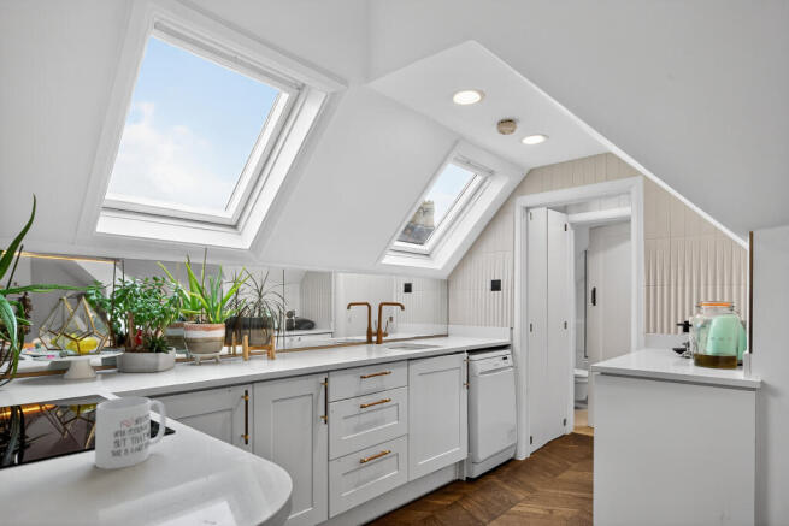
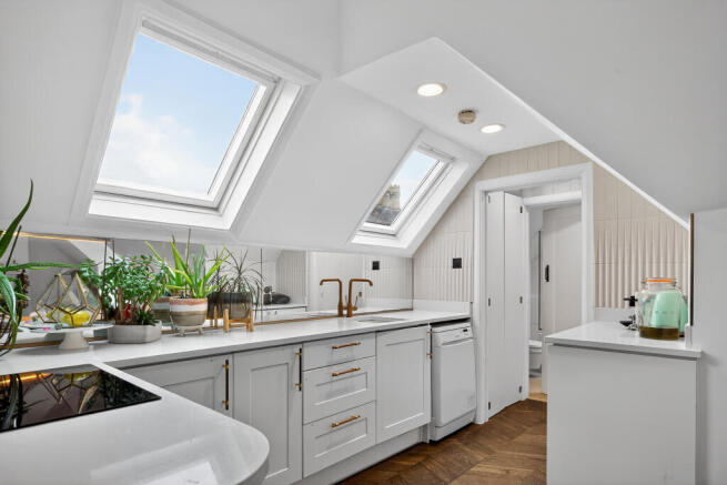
- mug [94,396,167,471]
